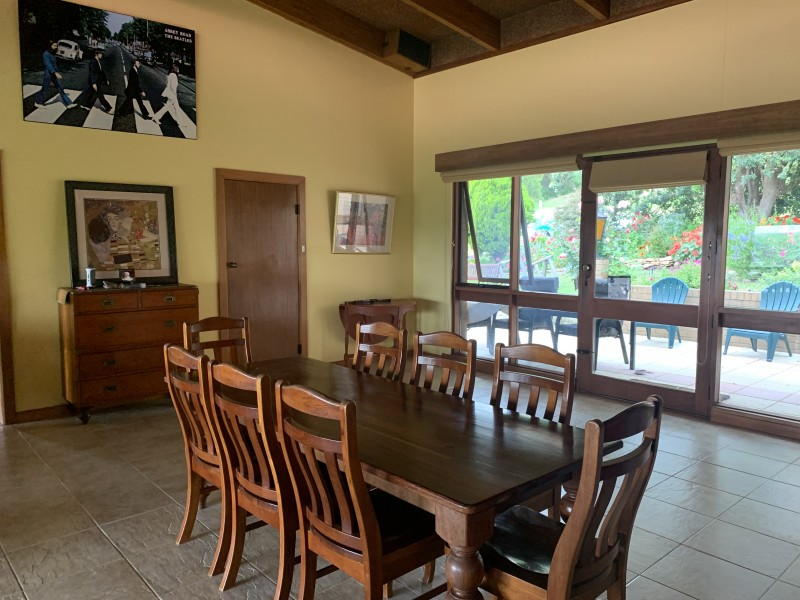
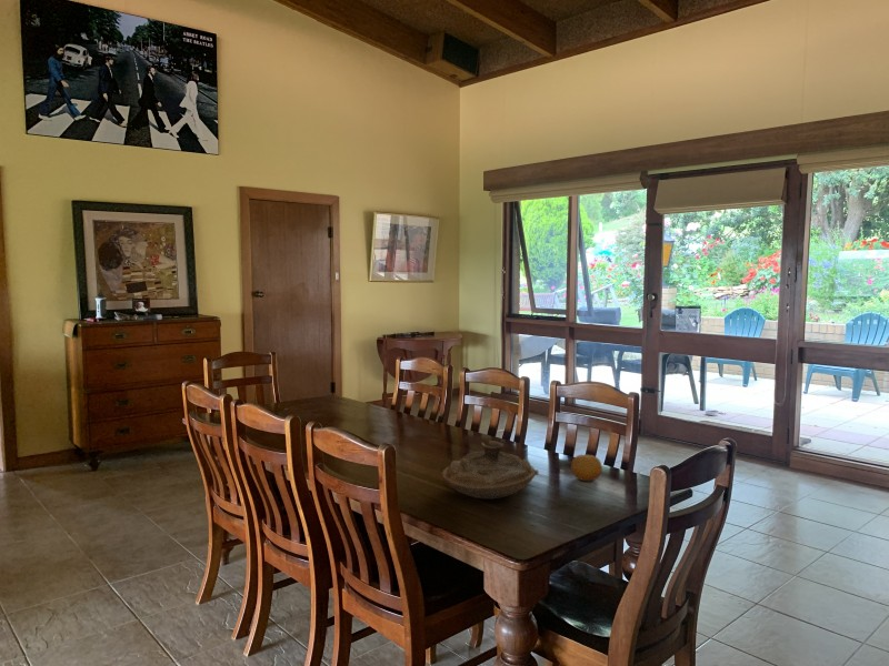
+ decorative bowl [440,440,539,500]
+ fruit [570,454,603,482]
